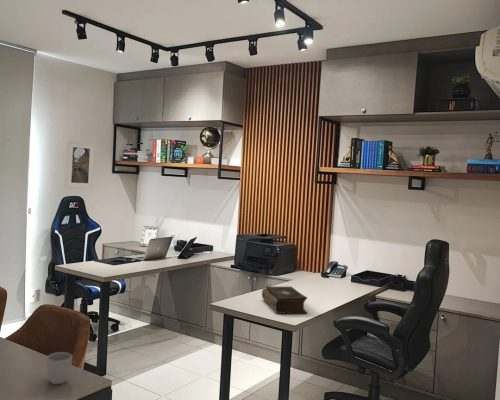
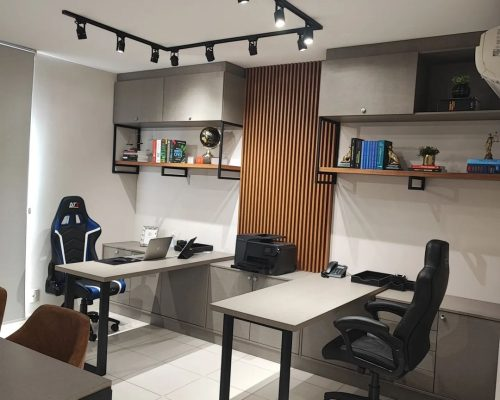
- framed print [64,140,96,190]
- book [261,285,308,315]
- mug [46,351,73,385]
